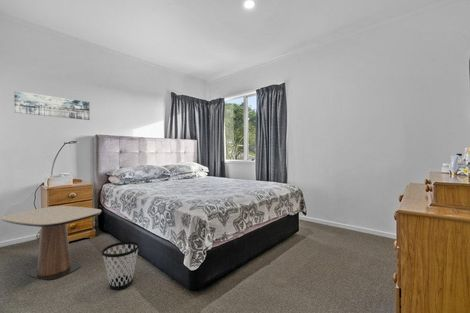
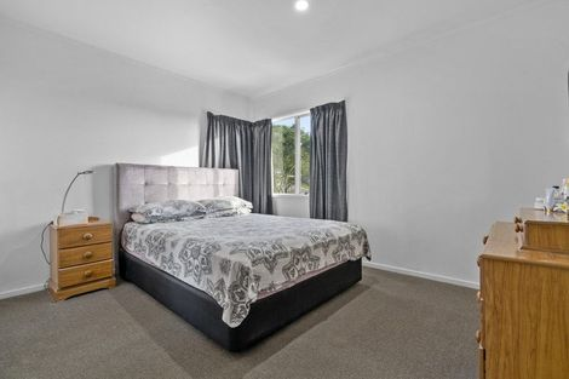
- wastebasket [101,241,140,291]
- wall art [13,90,91,121]
- side table [0,205,102,281]
